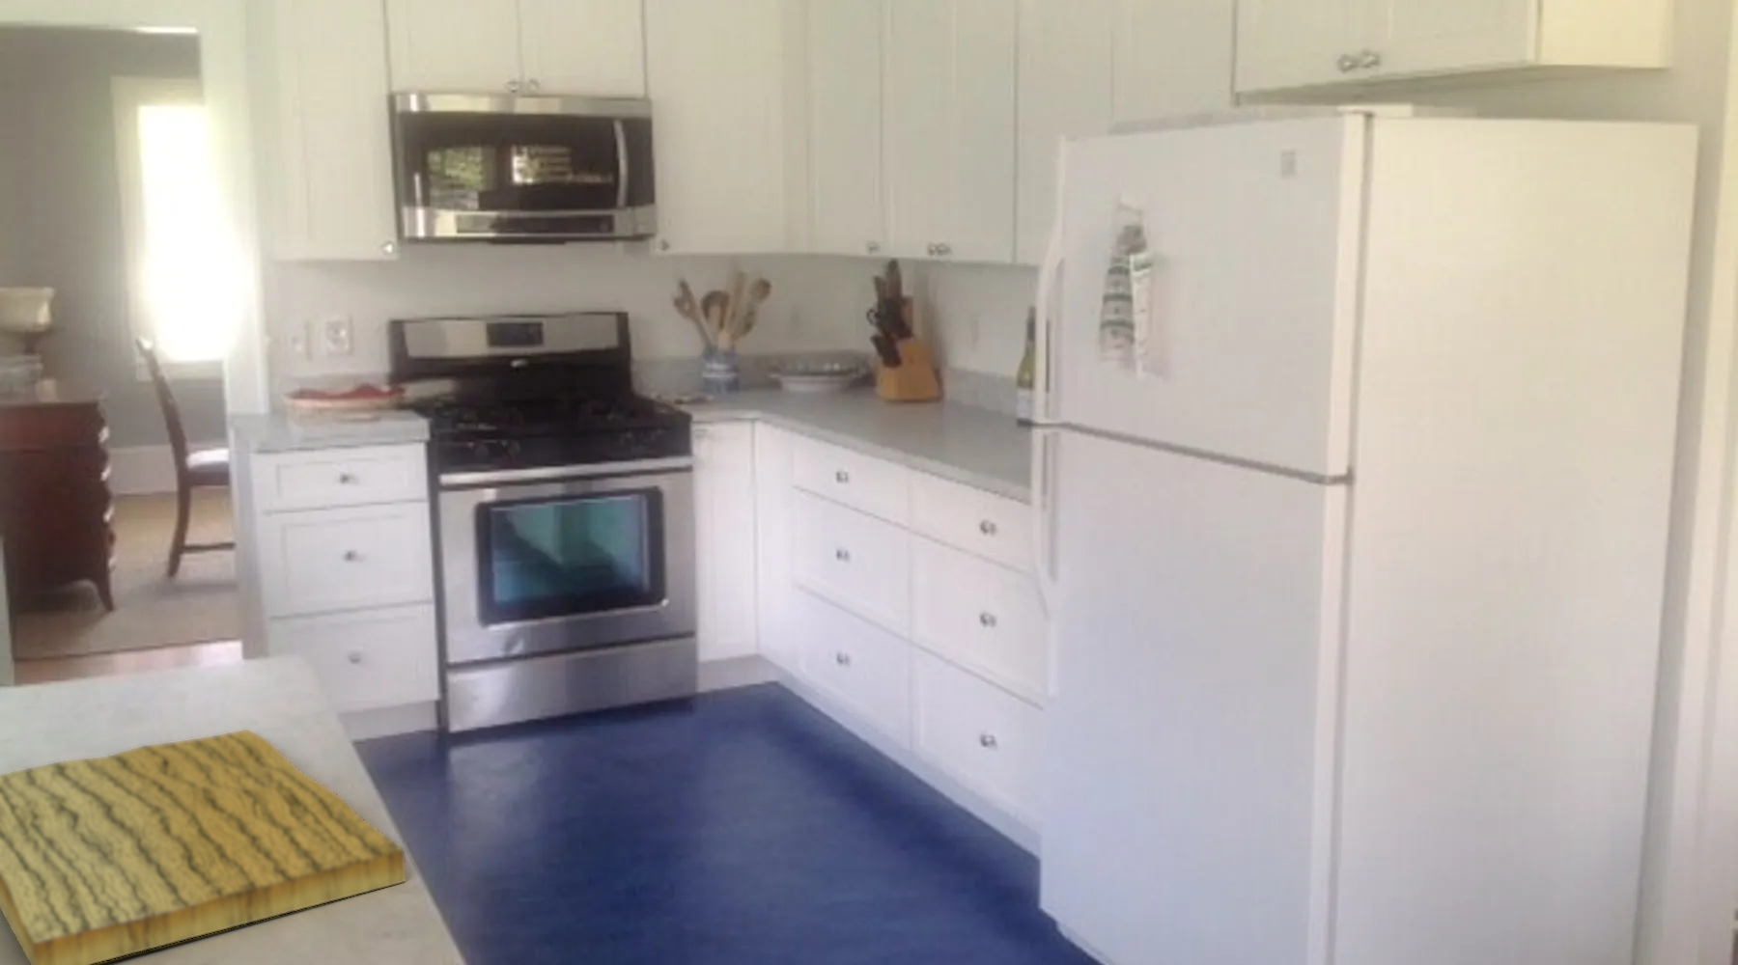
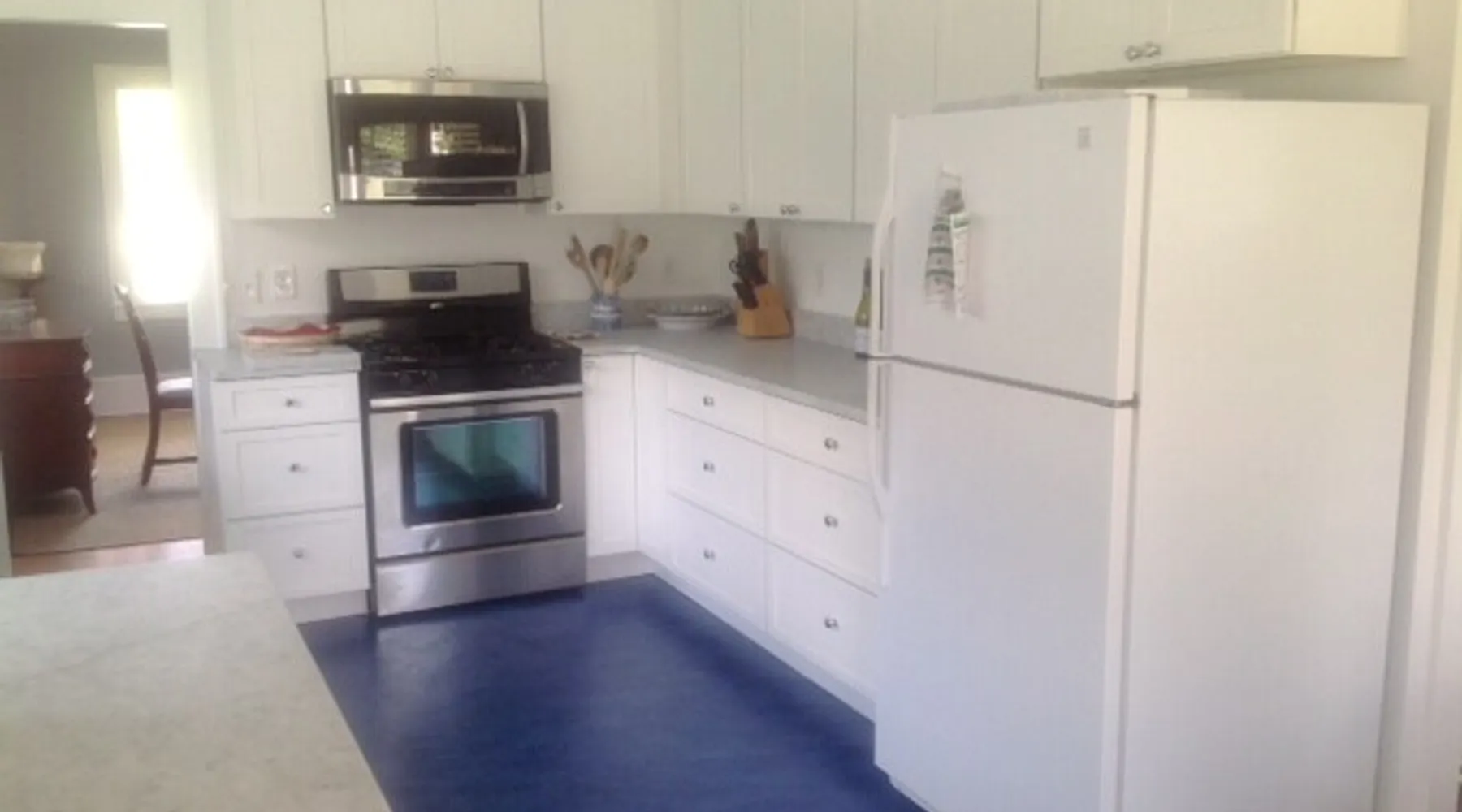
- cutting board [0,729,407,965]
